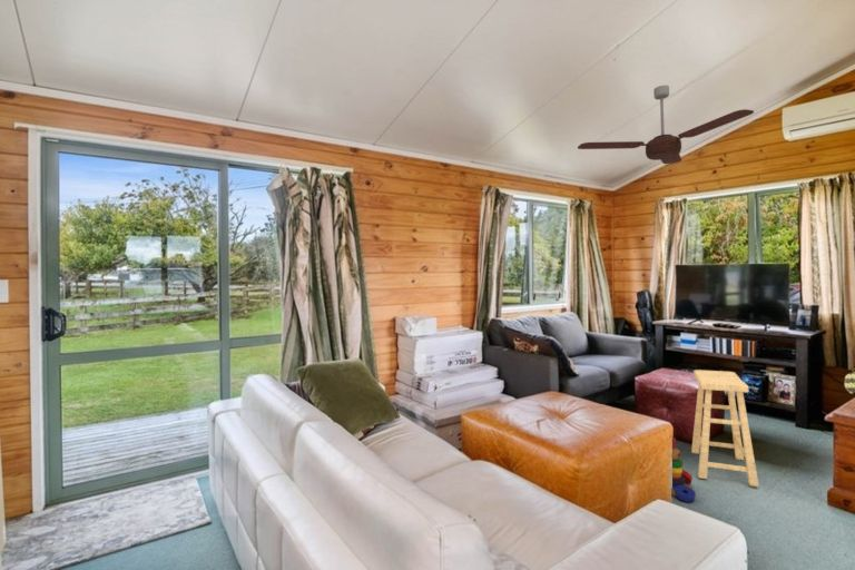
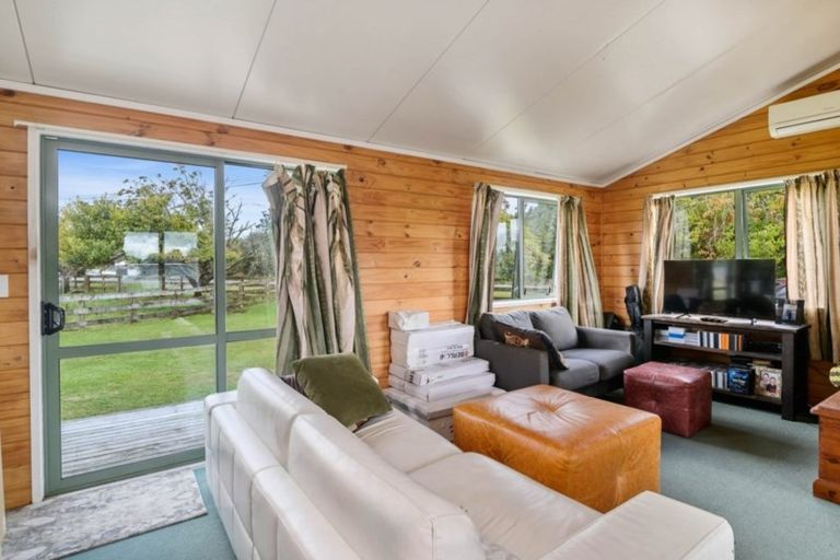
- stool [690,368,760,488]
- ceiling fan [577,85,755,165]
- stacking toy [670,436,697,503]
